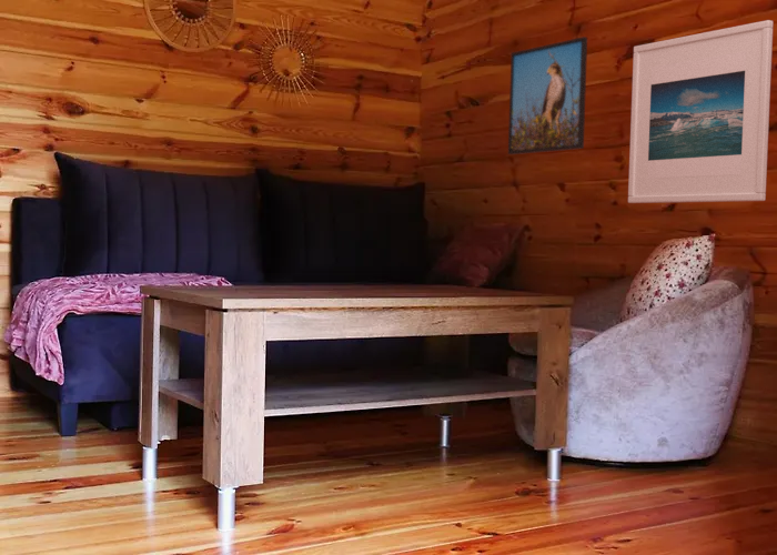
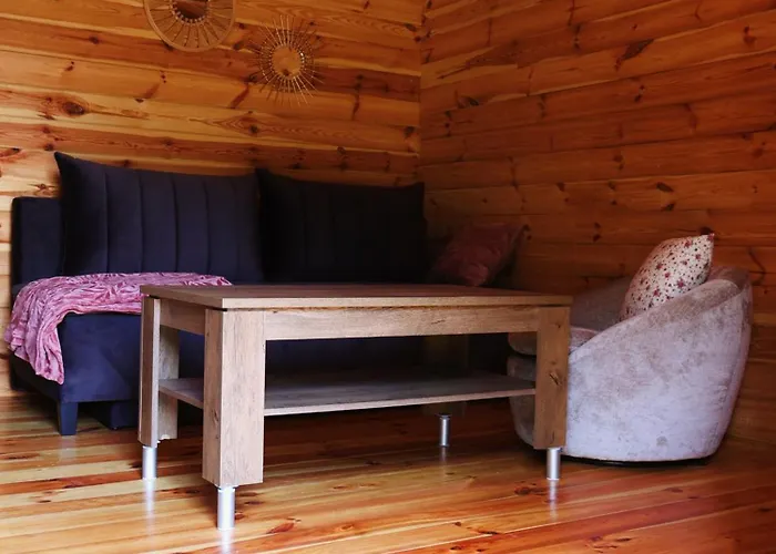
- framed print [507,36,588,155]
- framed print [627,19,774,204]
